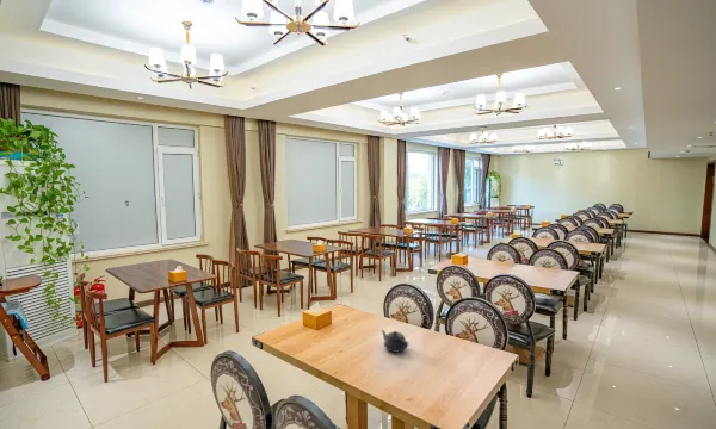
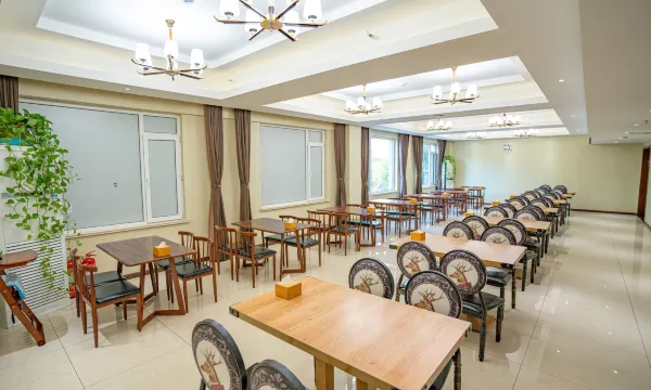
- teapot [381,329,409,354]
